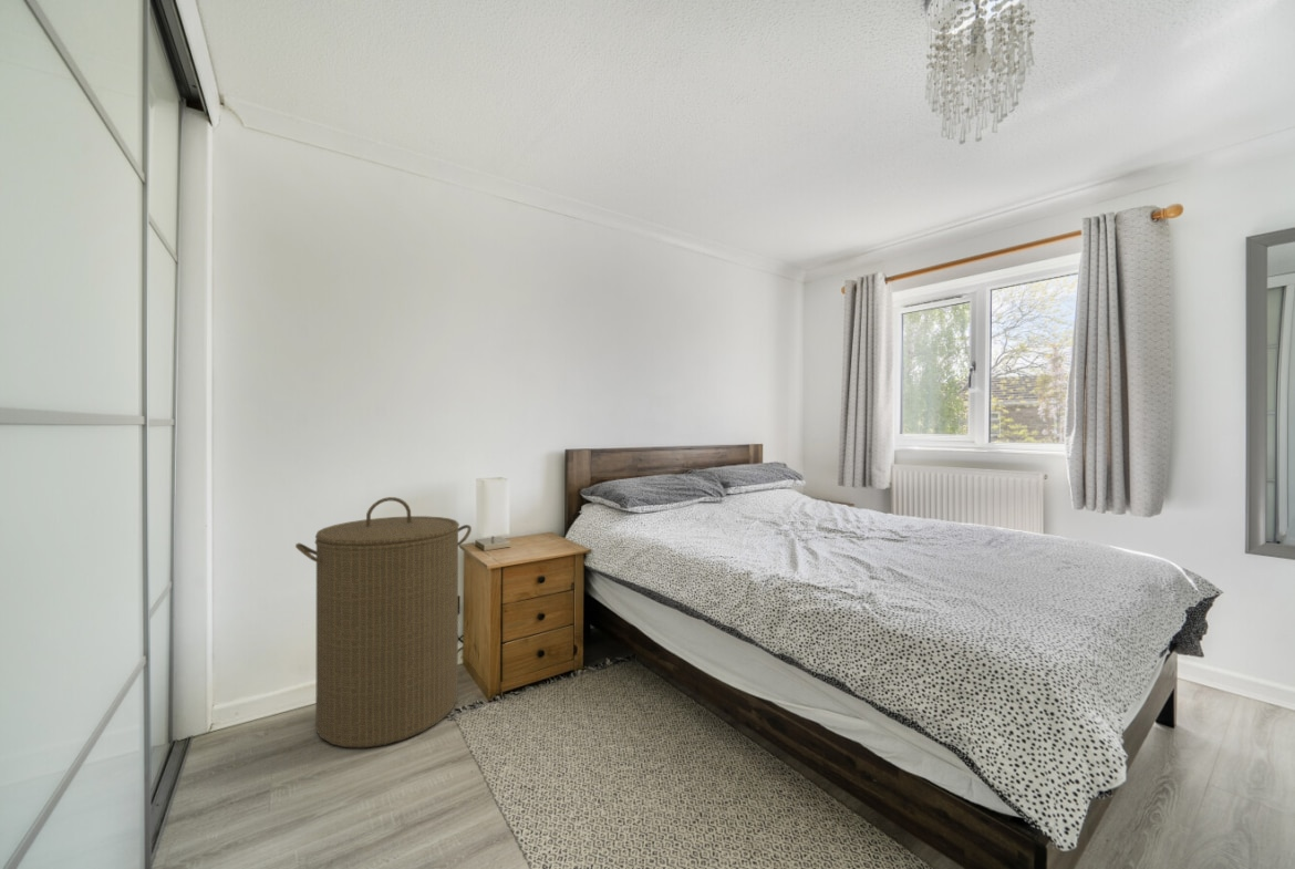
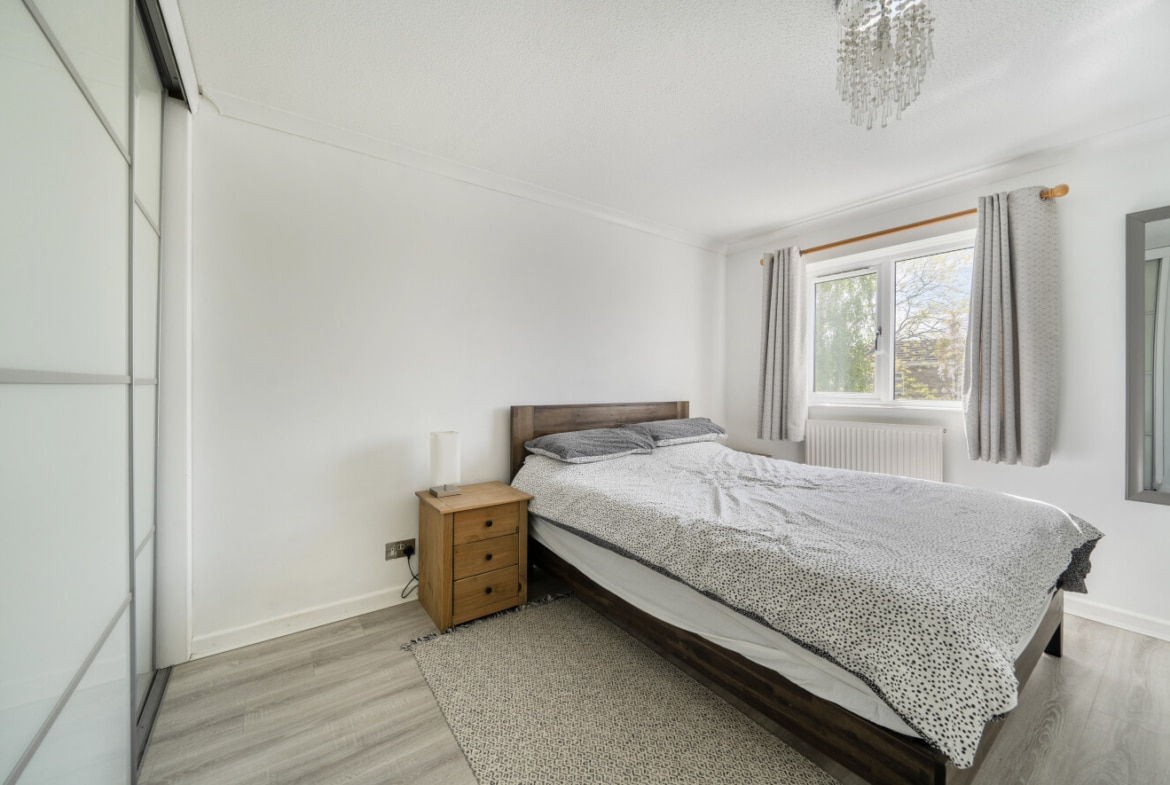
- laundry hamper [294,496,473,748]
